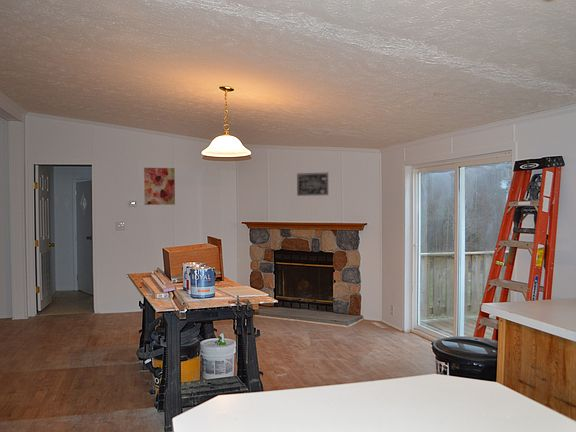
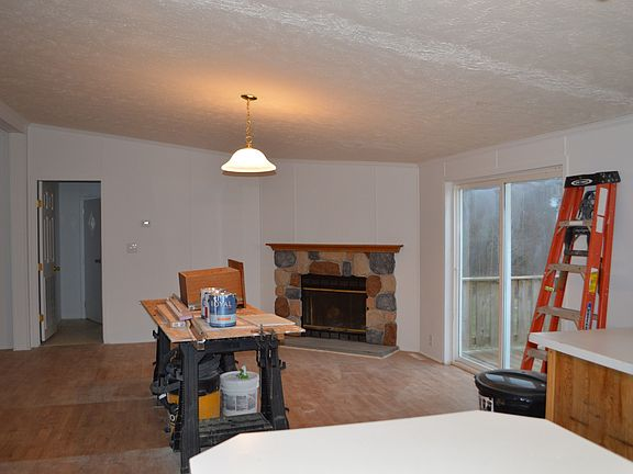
- wall art [143,167,176,206]
- wall art [296,172,329,197]
